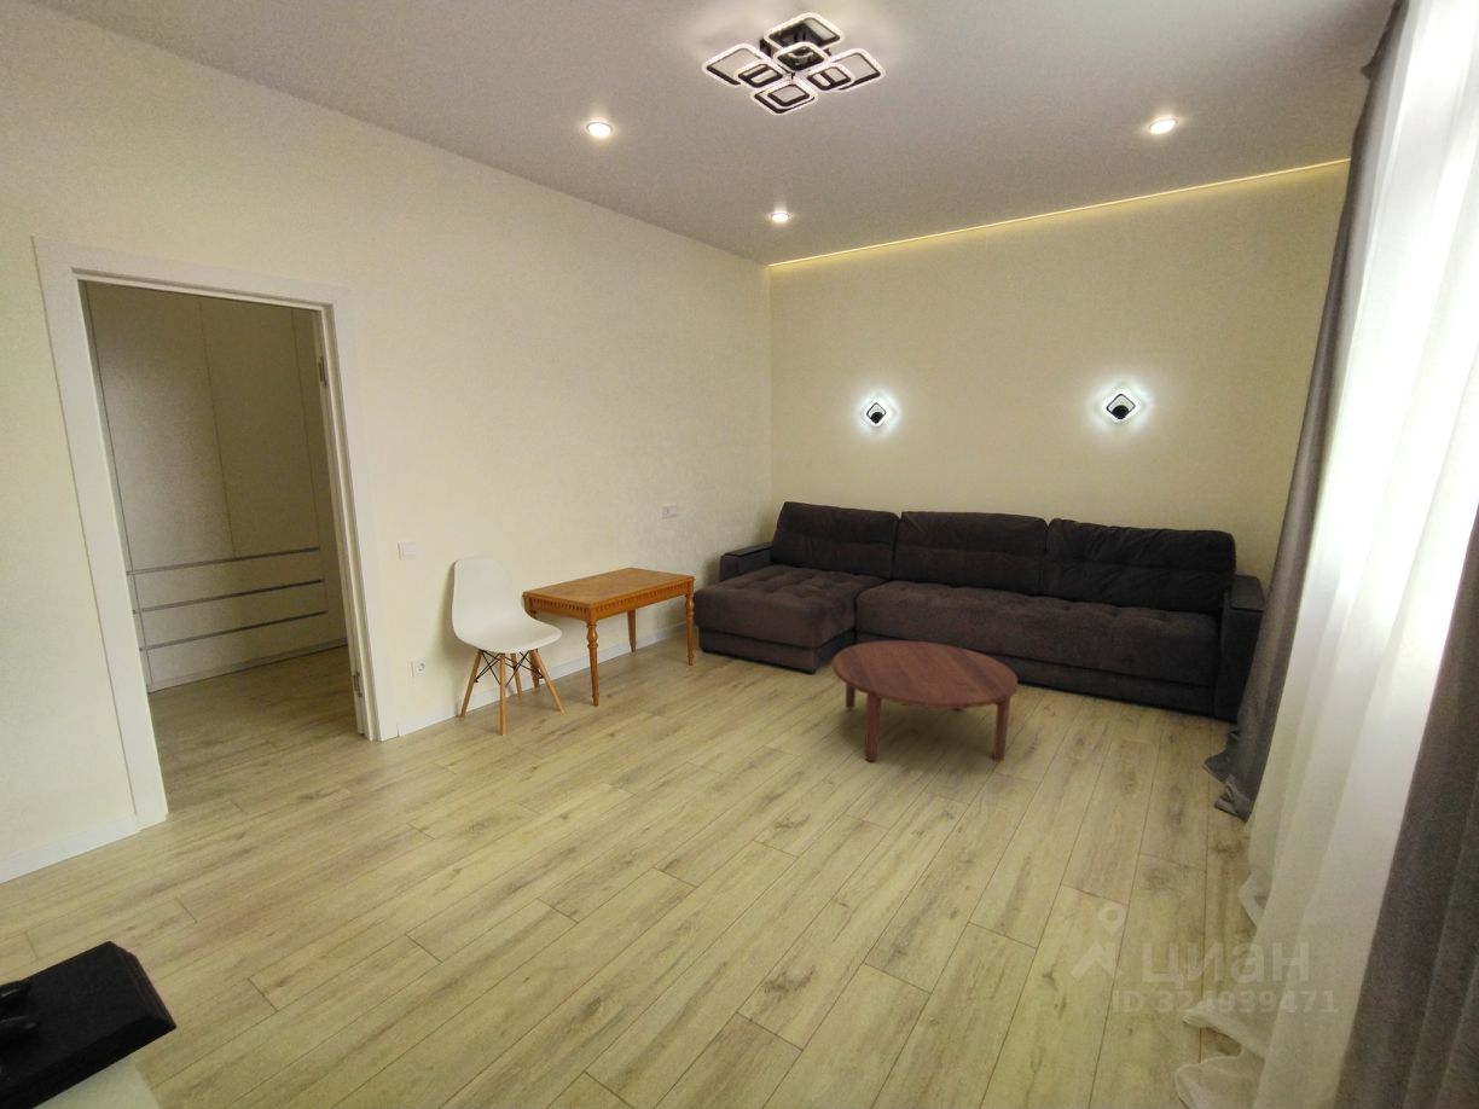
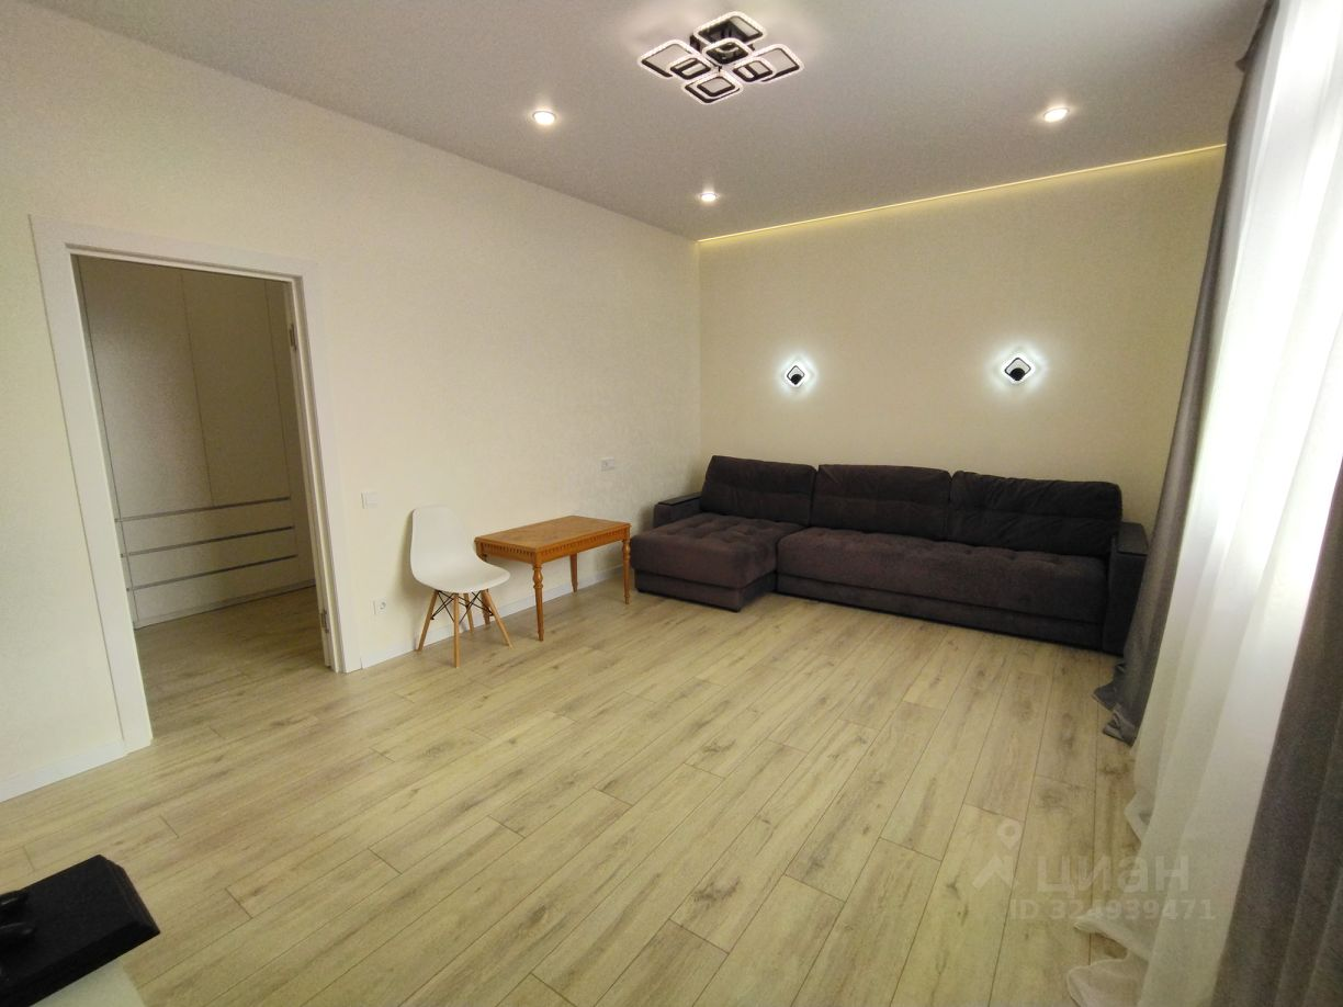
- coffee table [831,639,1019,763]
